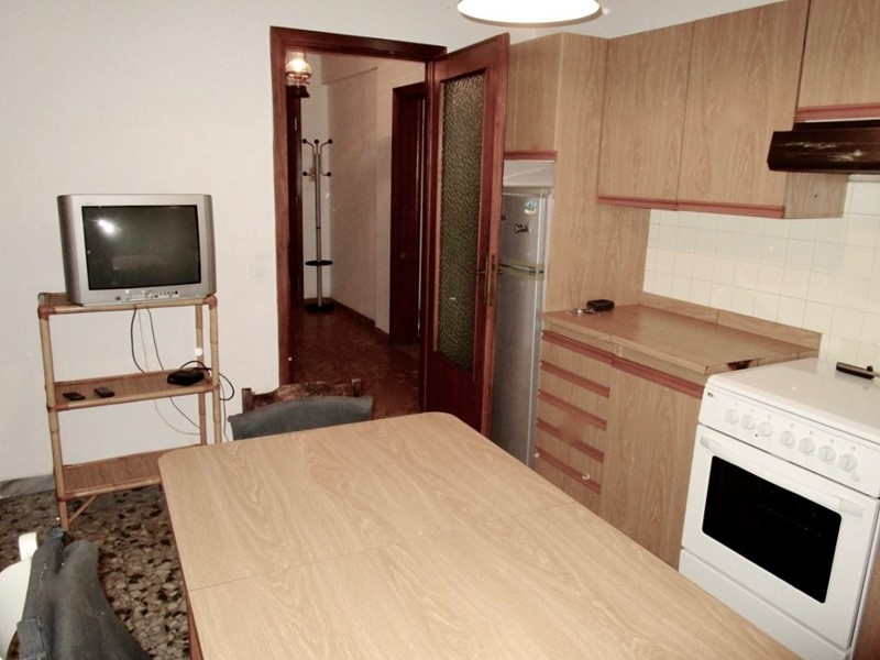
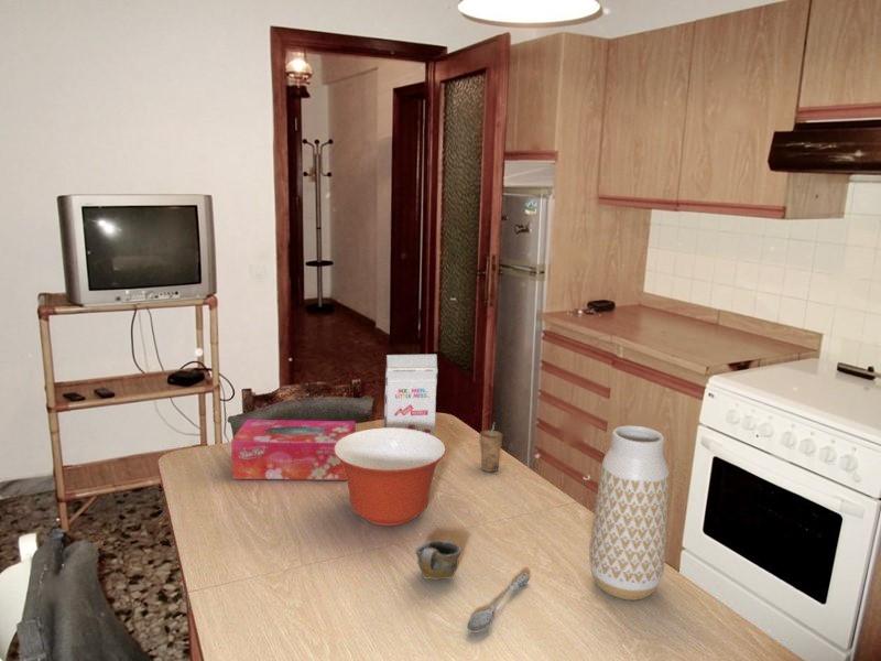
+ cup [414,540,461,581]
+ gift box [383,354,438,436]
+ mixing bowl [334,427,447,527]
+ vase [588,424,671,602]
+ soupspoon [466,572,531,633]
+ tissue box [230,419,357,481]
+ cup [479,421,503,473]
